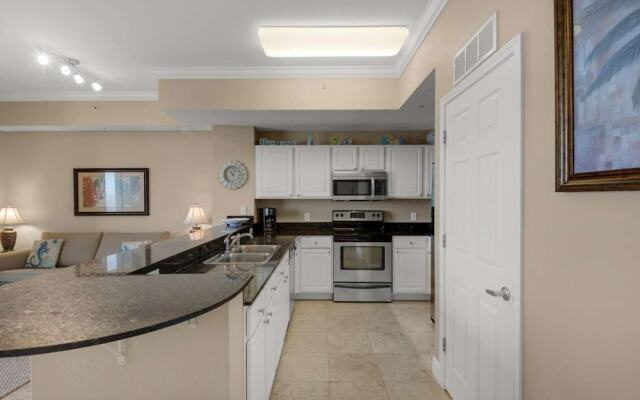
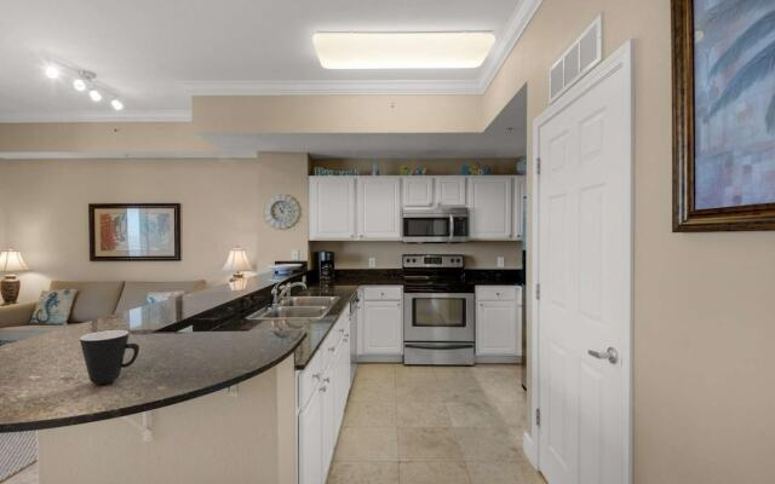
+ mug [79,329,140,385]
